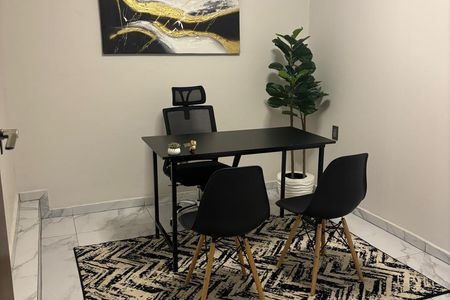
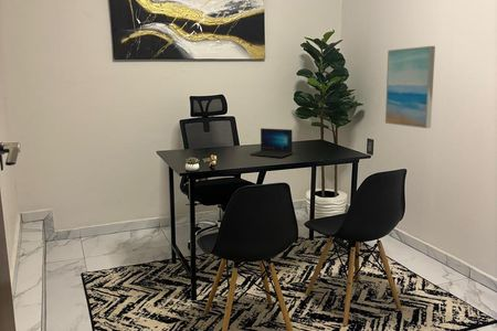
+ laptop [250,127,294,159]
+ wall art [384,45,436,129]
